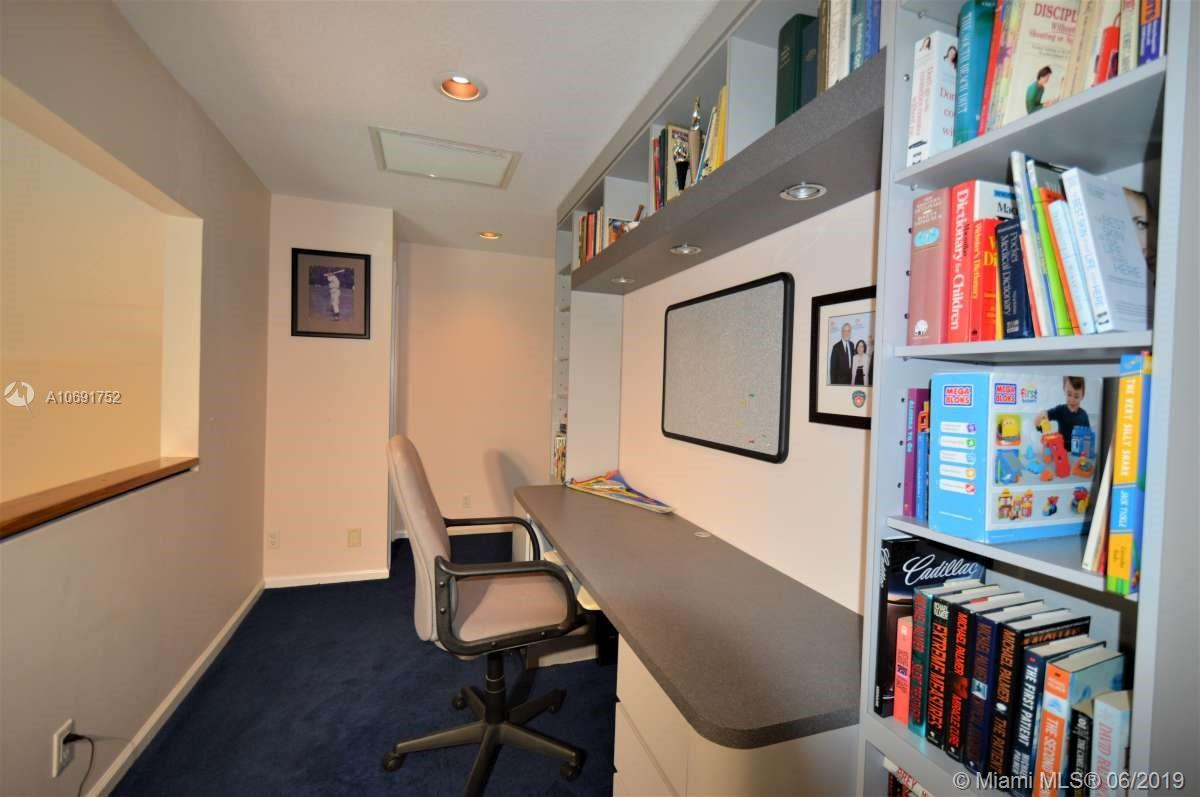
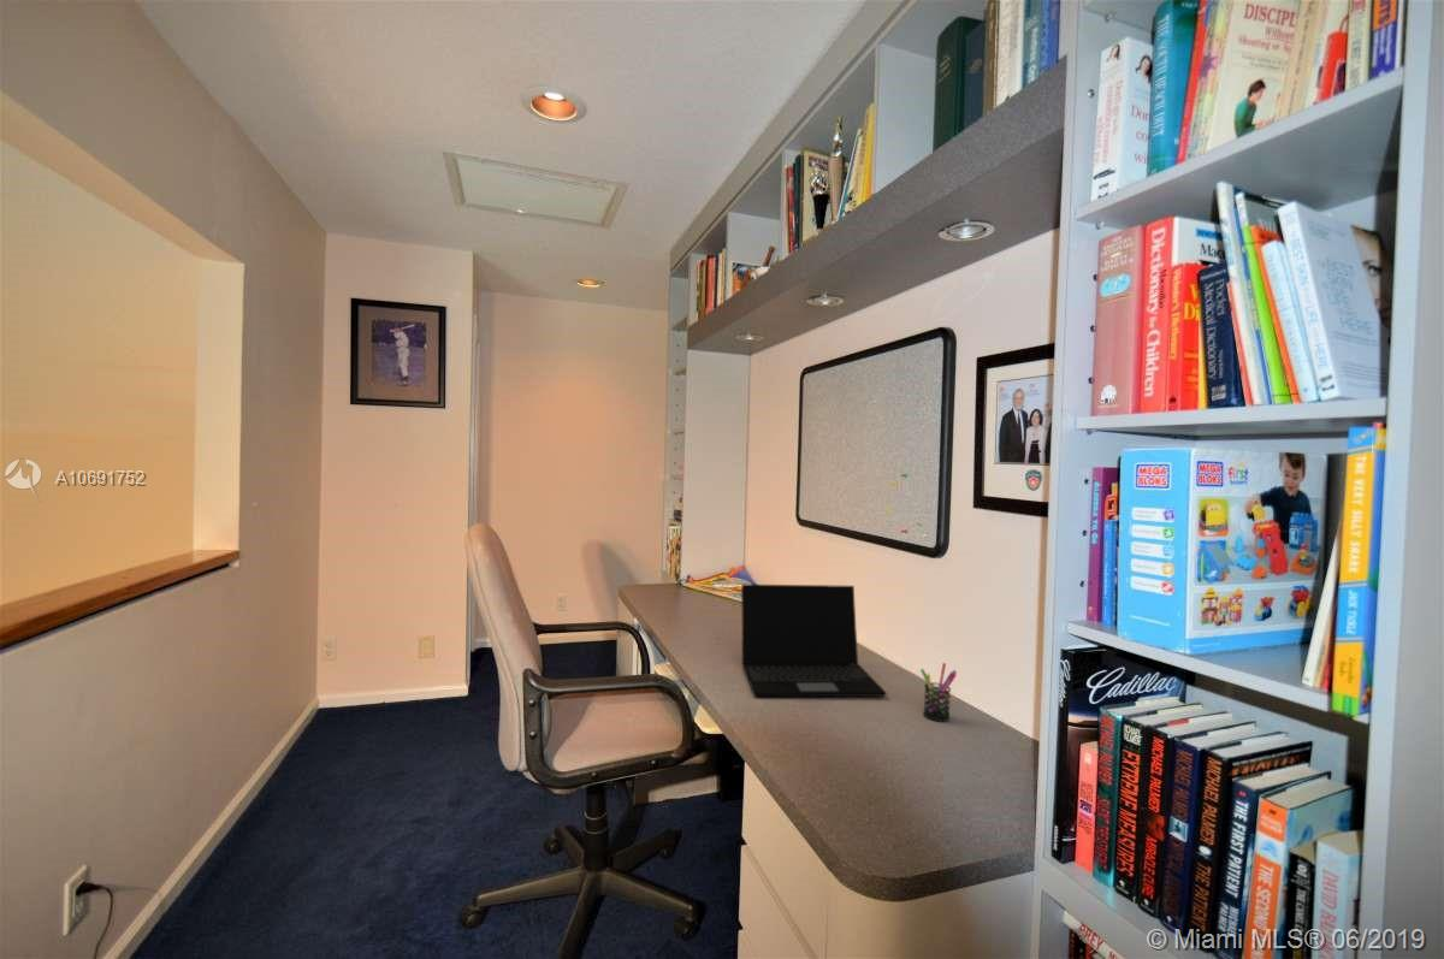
+ pen holder [919,662,958,723]
+ laptop [740,584,888,698]
